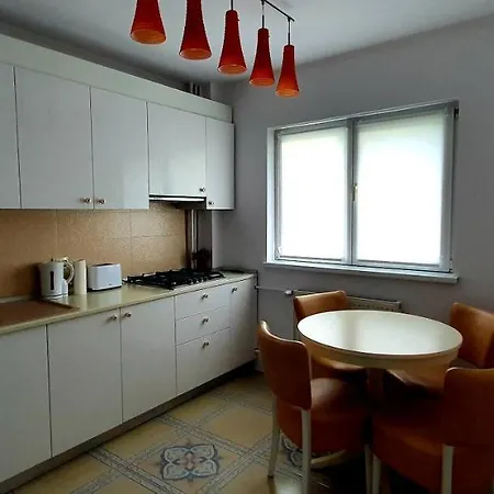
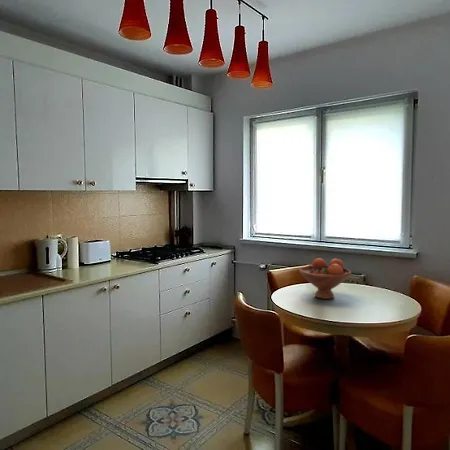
+ fruit bowl [298,257,353,300]
